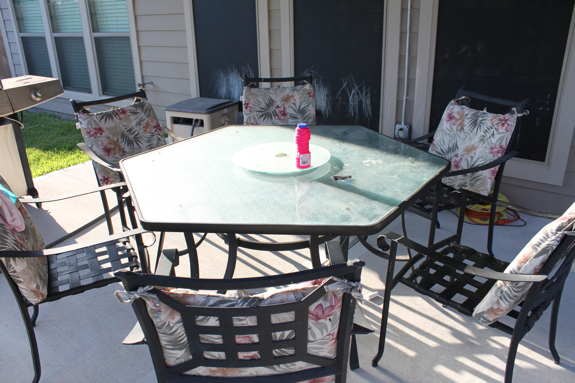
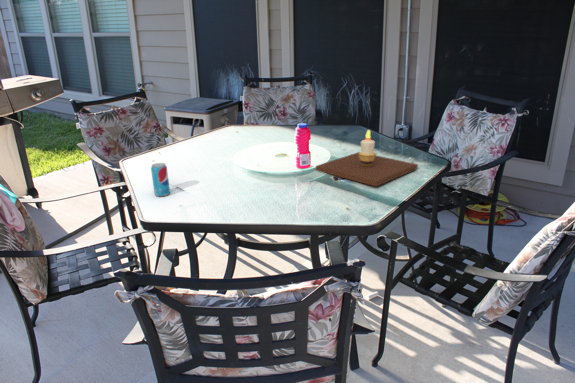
+ beverage can [150,162,171,197]
+ candle [315,129,419,187]
